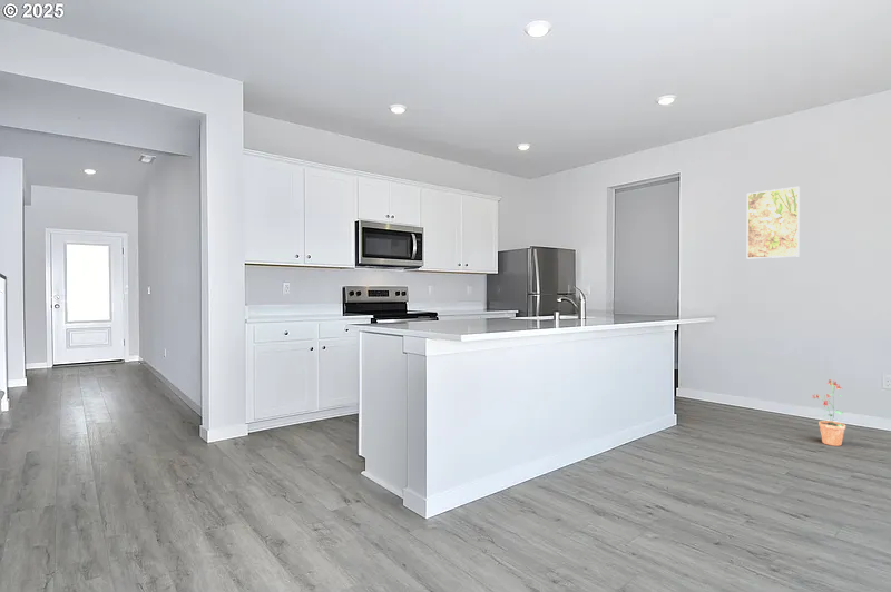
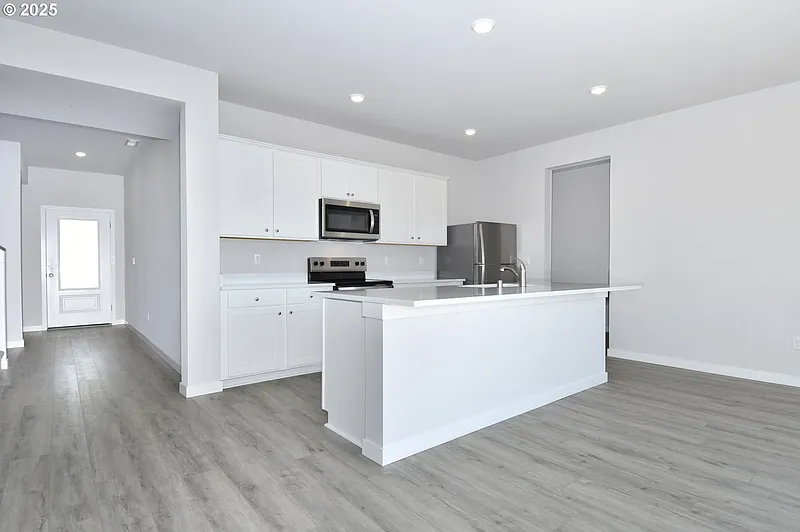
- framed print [746,186,801,259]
- potted plant [811,378,846,447]
